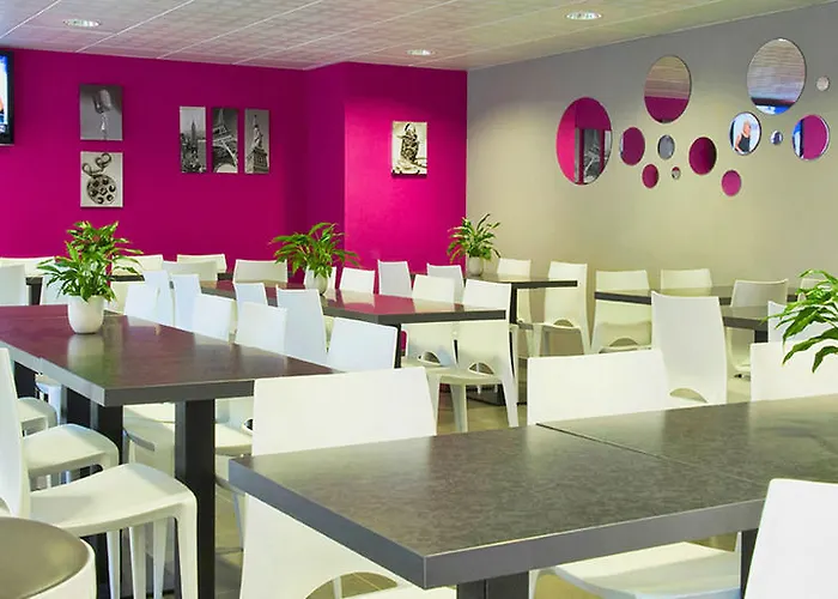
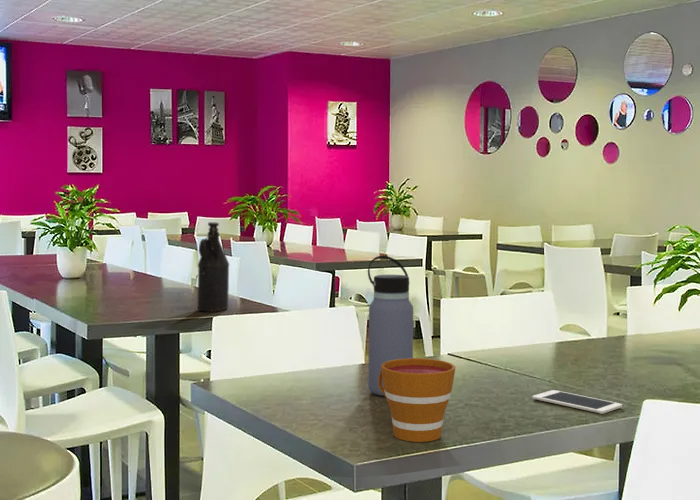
+ cup [378,357,456,443]
+ cell phone [531,389,623,415]
+ bottle [197,221,230,313]
+ water bottle [367,255,414,397]
